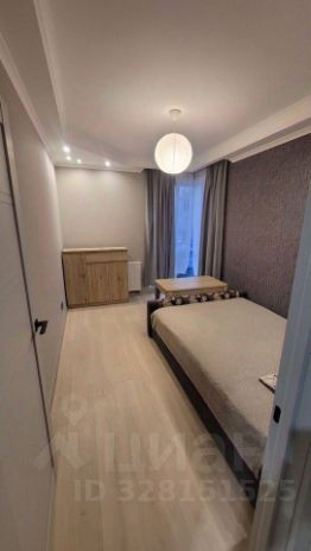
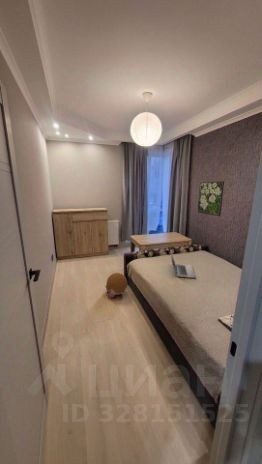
+ plush toy [104,272,128,298]
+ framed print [196,180,225,217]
+ laptop [169,250,196,279]
